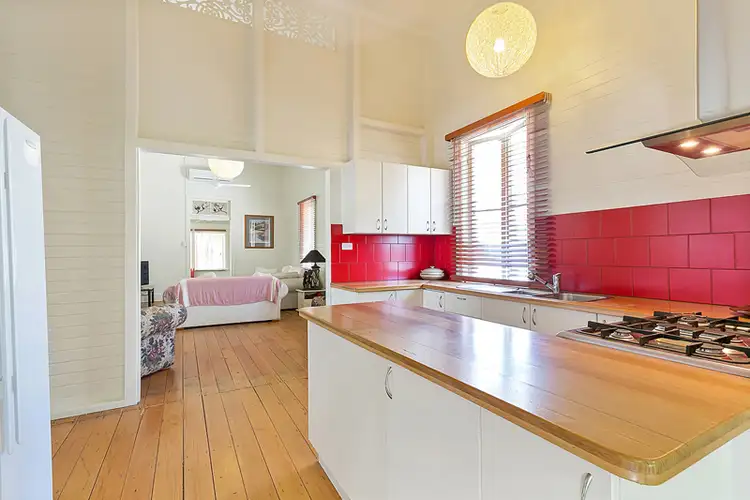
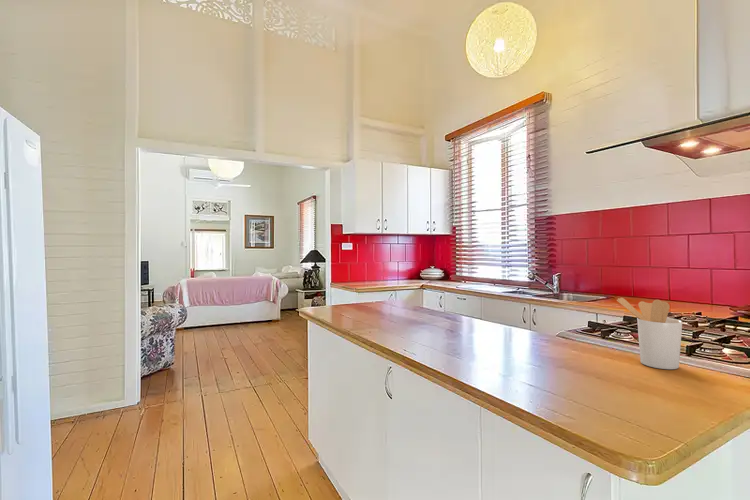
+ utensil holder [616,297,683,370]
